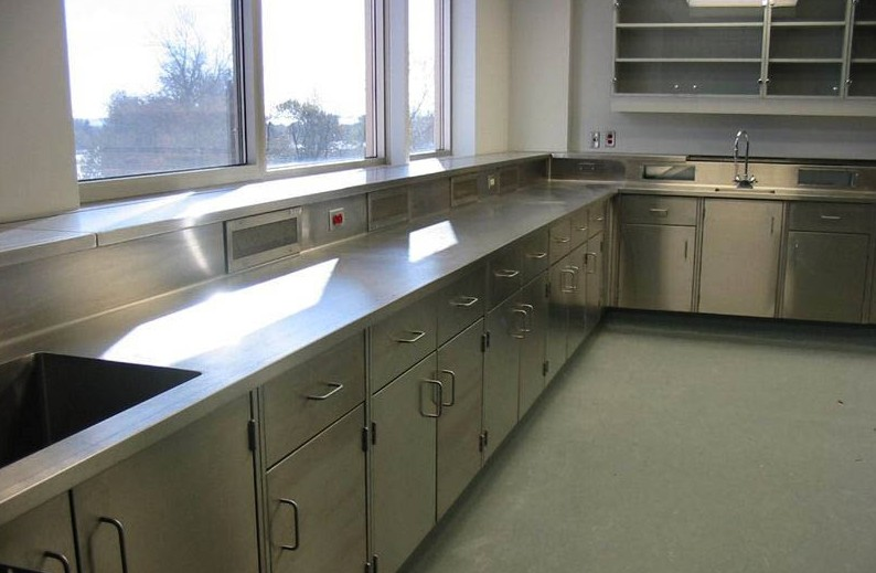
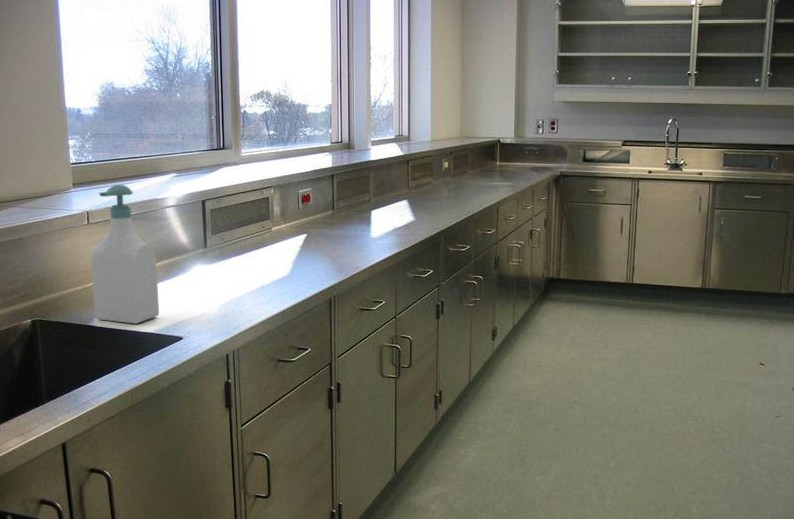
+ soap bottle [90,184,160,325]
